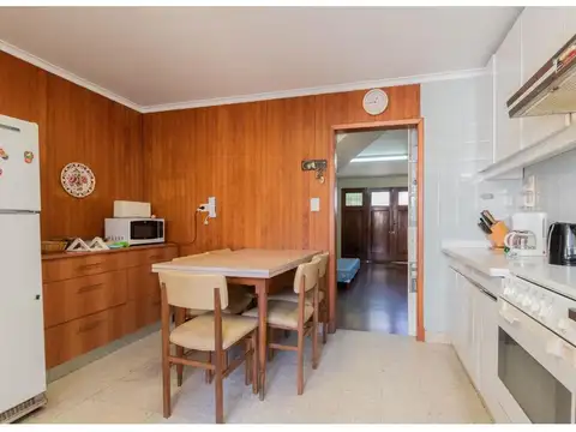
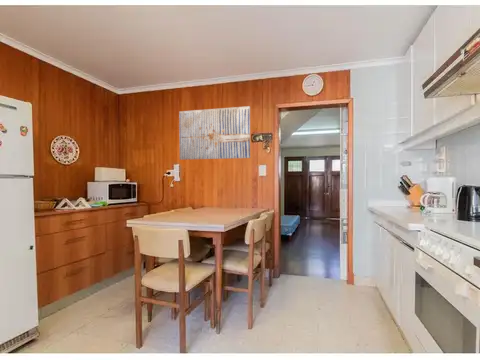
+ wall art [178,105,251,161]
